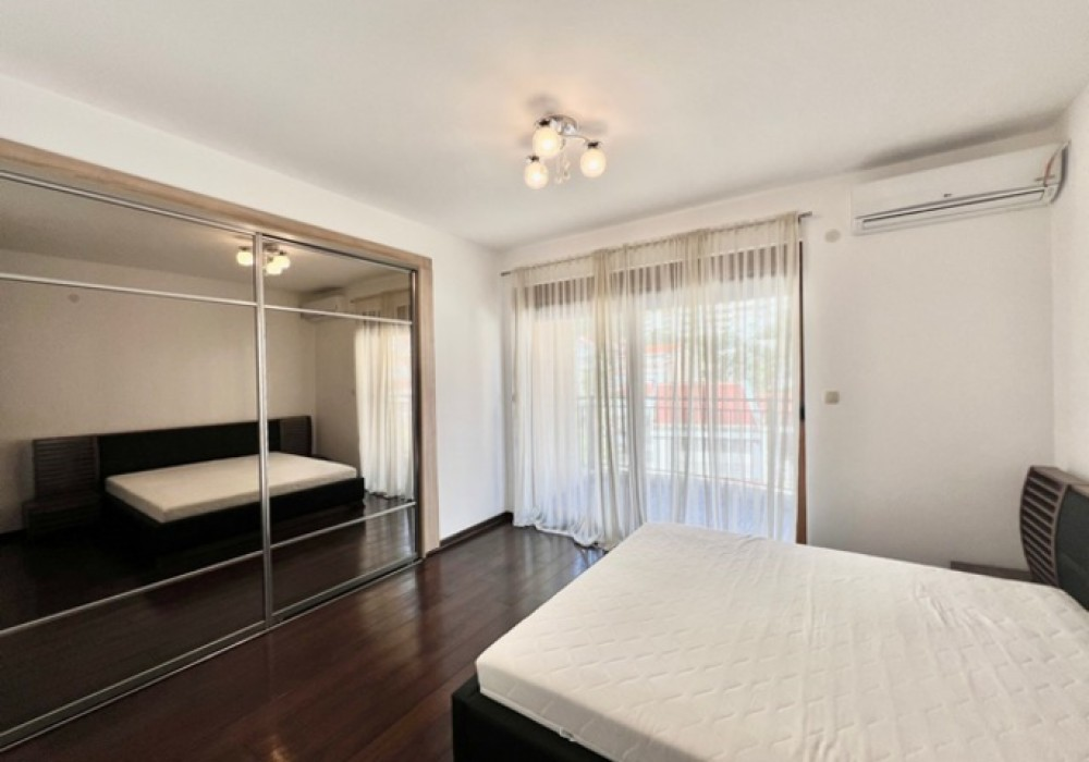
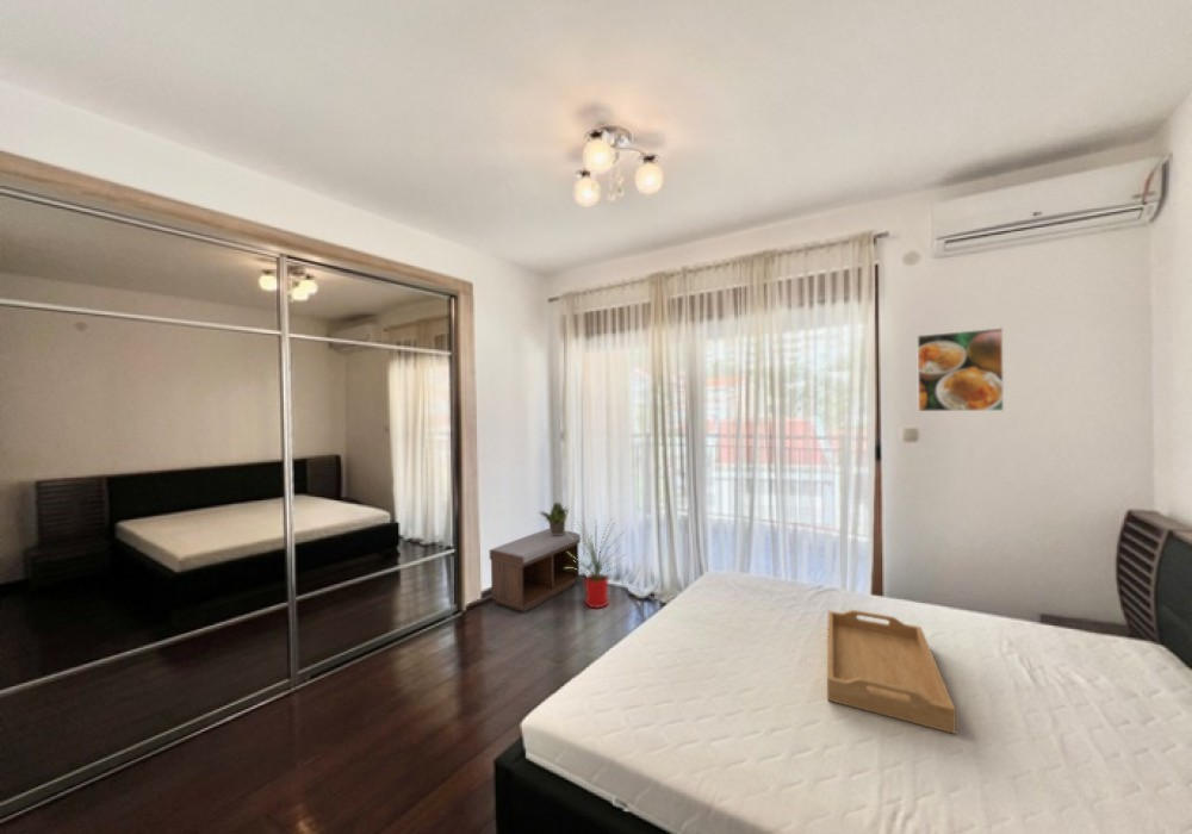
+ house plant [564,516,628,609]
+ potted plant [538,502,571,535]
+ serving tray [826,609,957,735]
+ bench [489,528,582,614]
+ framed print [915,326,1005,412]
